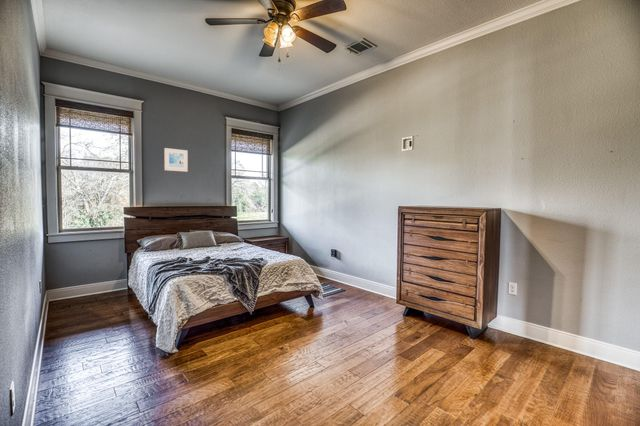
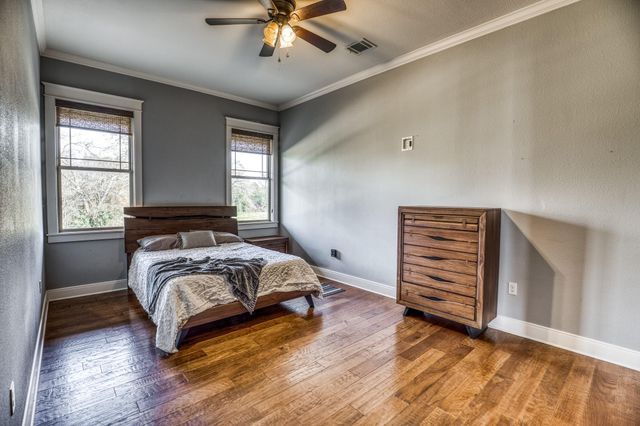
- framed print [163,147,189,173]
